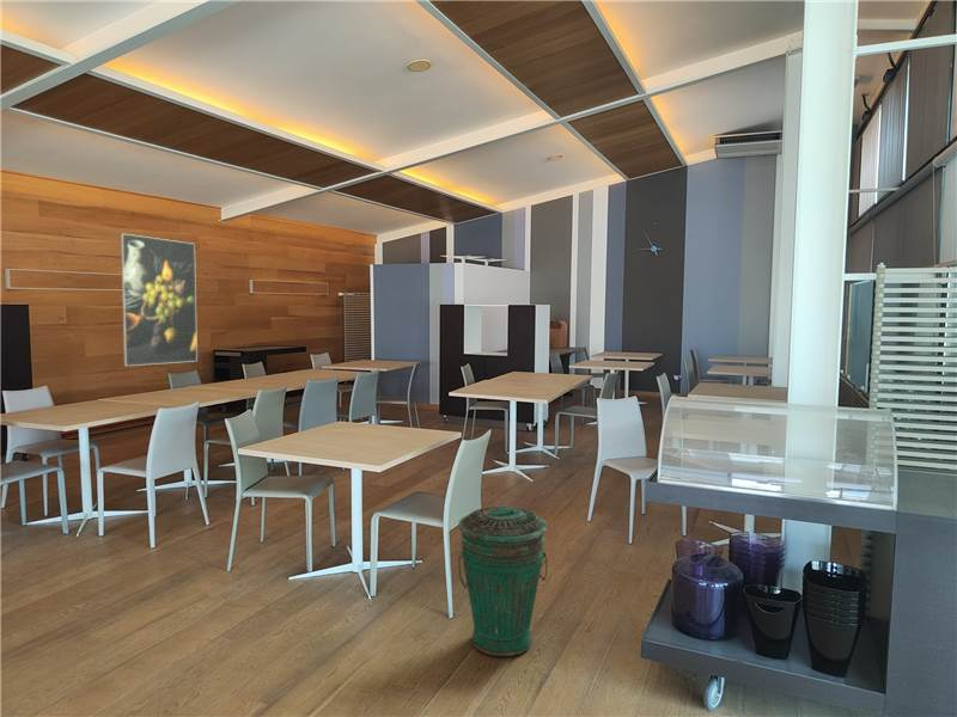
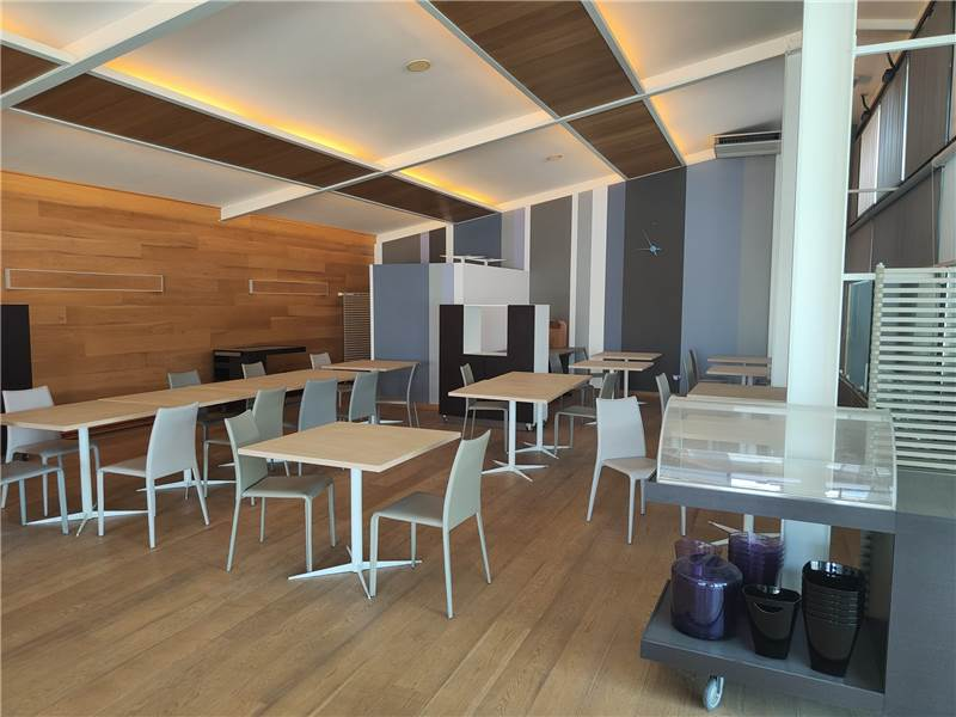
- trash can [457,503,549,657]
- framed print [120,233,199,367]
